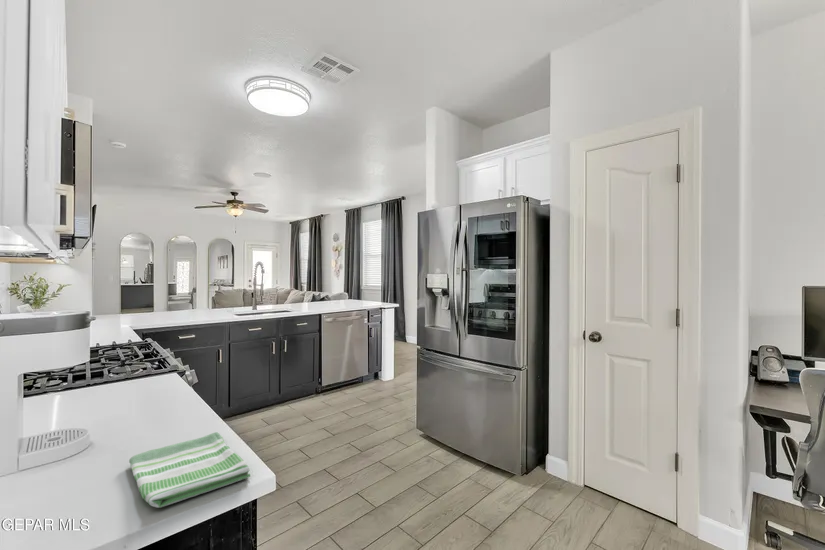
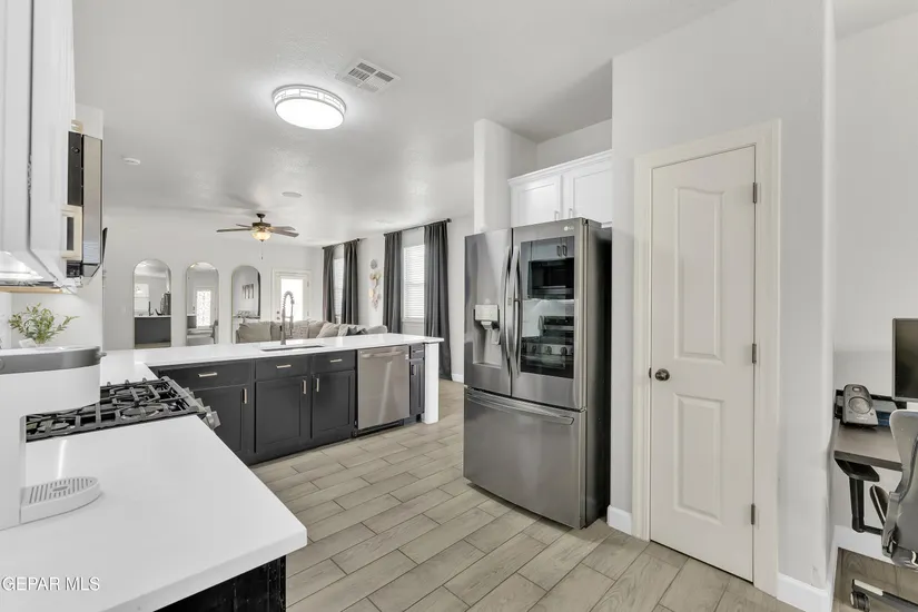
- dish towel [128,431,252,509]
